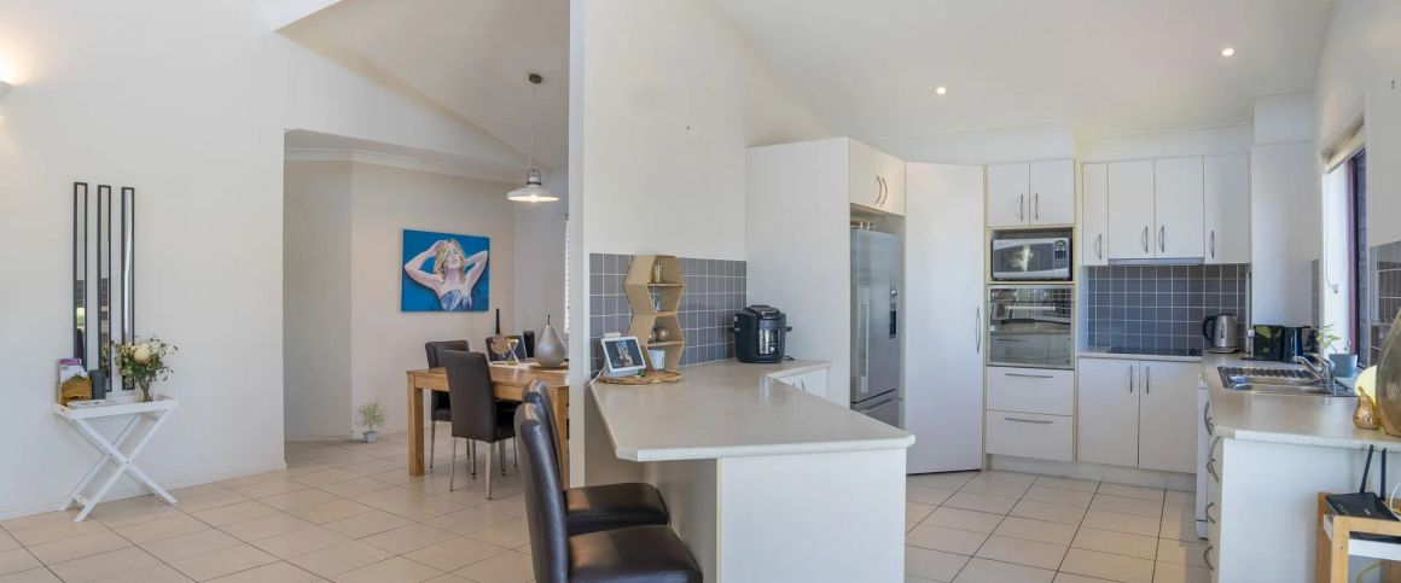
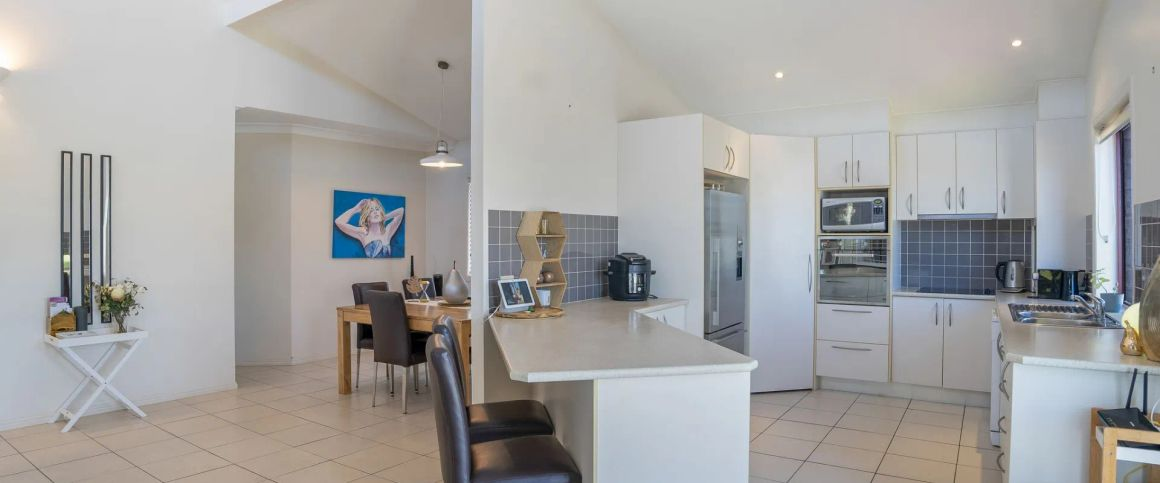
- potted plant [353,397,393,444]
